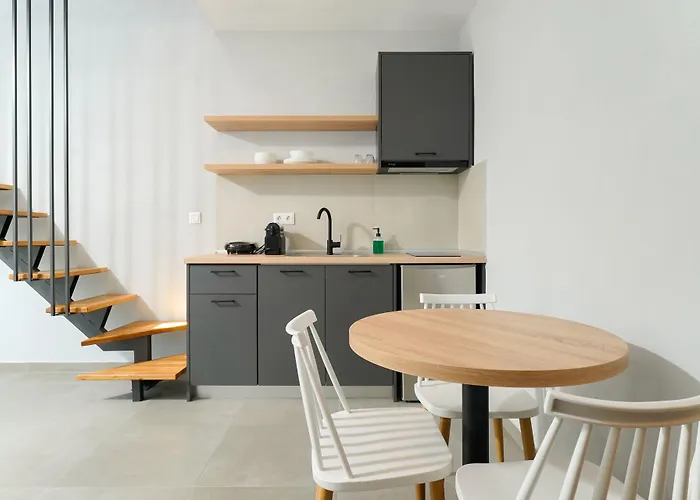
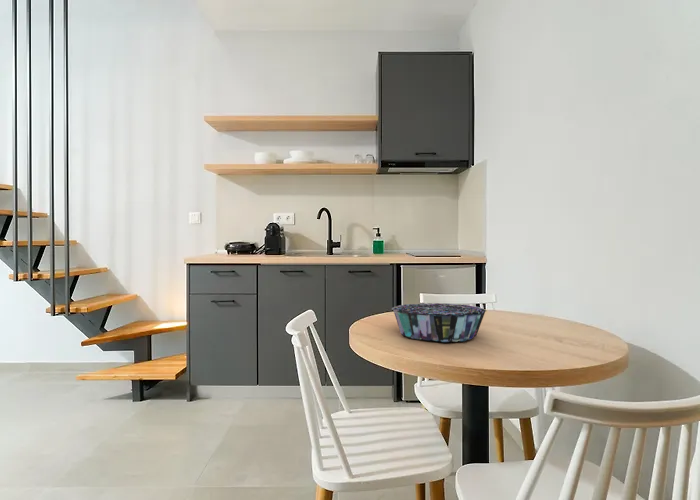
+ decorative bowl [391,302,487,343]
